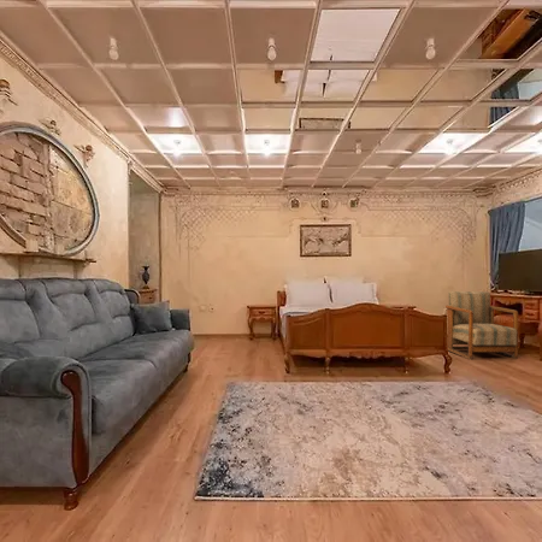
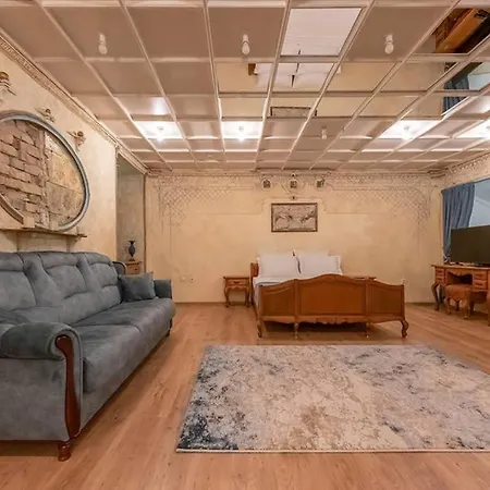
- armchair [444,290,519,361]
